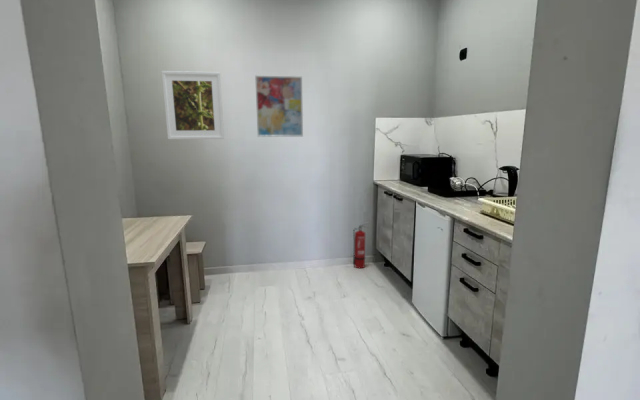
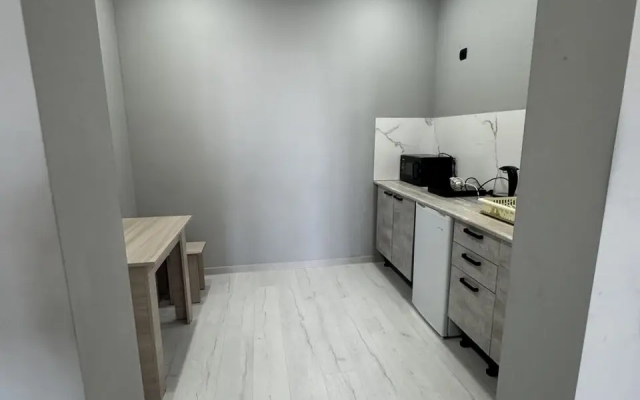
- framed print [161,70,225,140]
- fire extinguisher [352,221,370,269]
- wall art [254,75,304,138]
